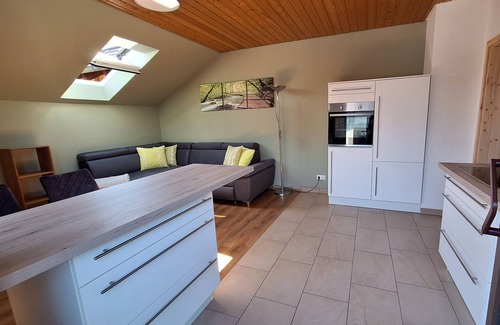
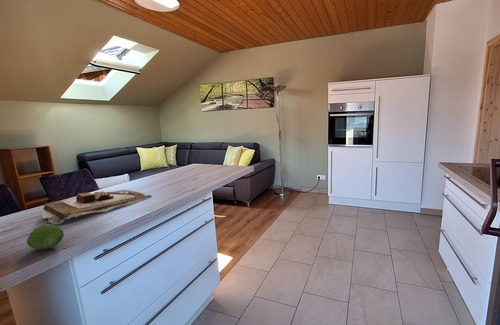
+ fruit [26,223,65,250]
+ cutting board [40,189,152,225]
